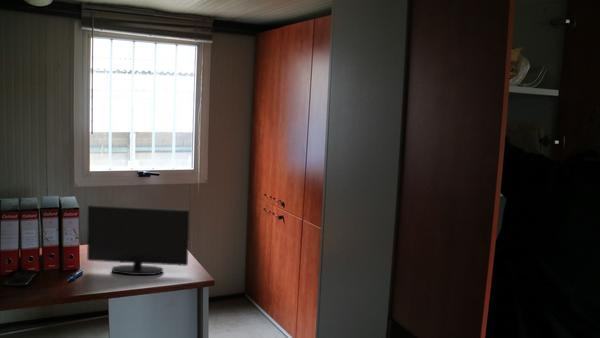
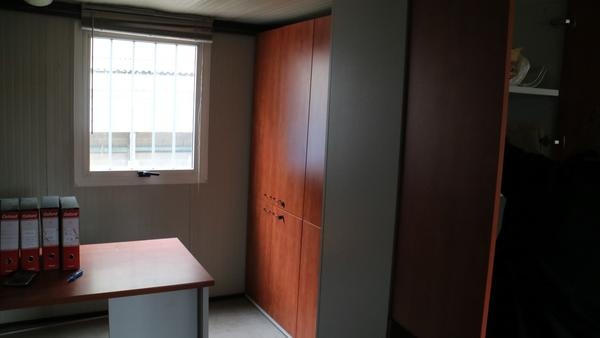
- monitor [86,204,190,276]
